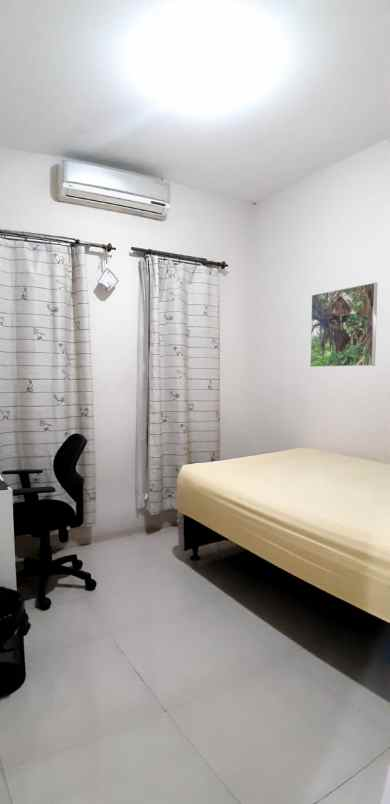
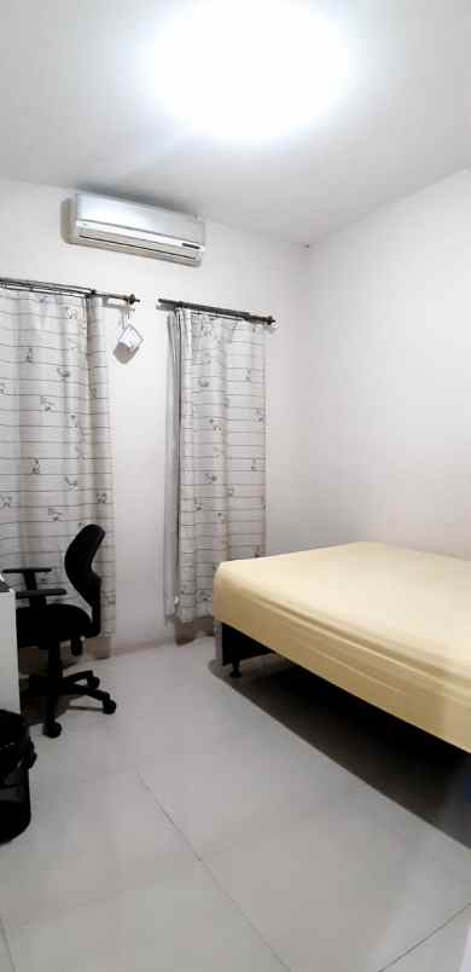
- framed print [309,281,378,368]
